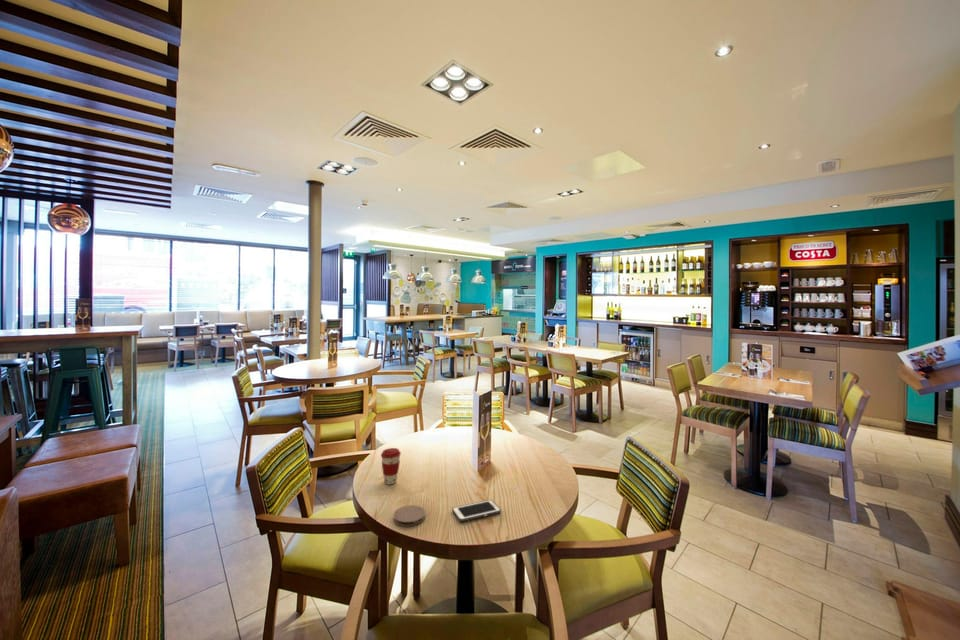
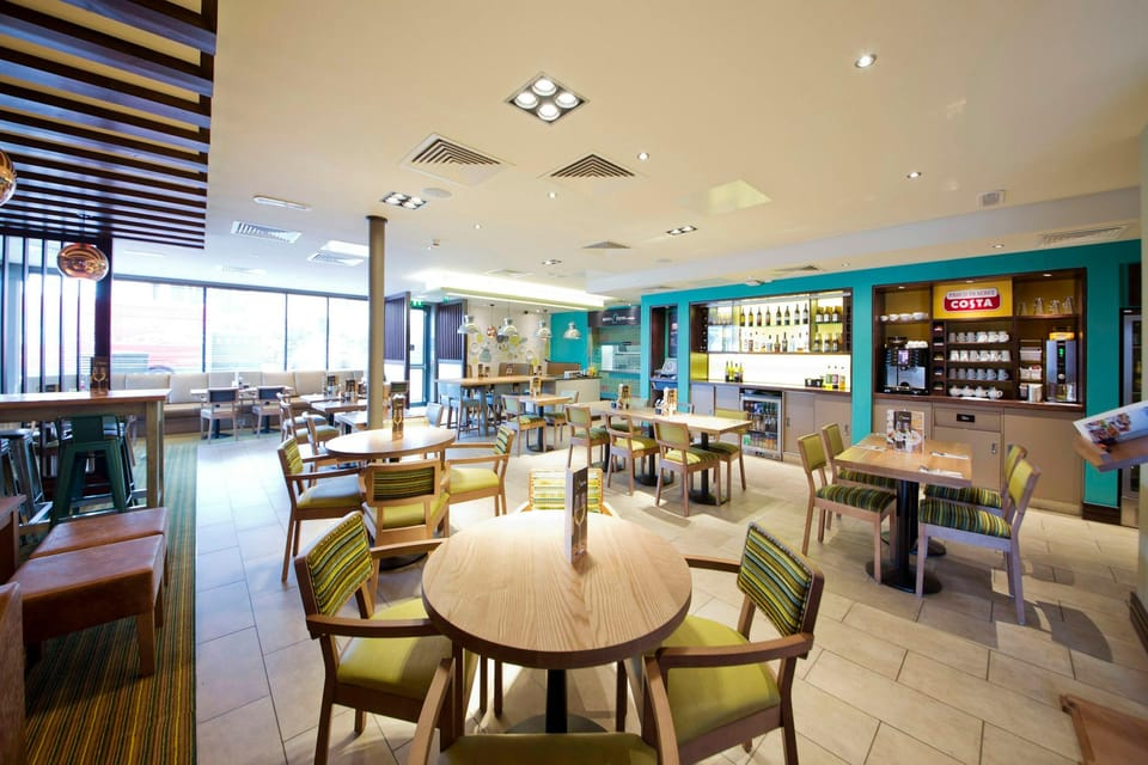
- cell phone [451,499,502,523]
- coffee cup [380,447,402,486]
- coaster [392,504,426,527]
